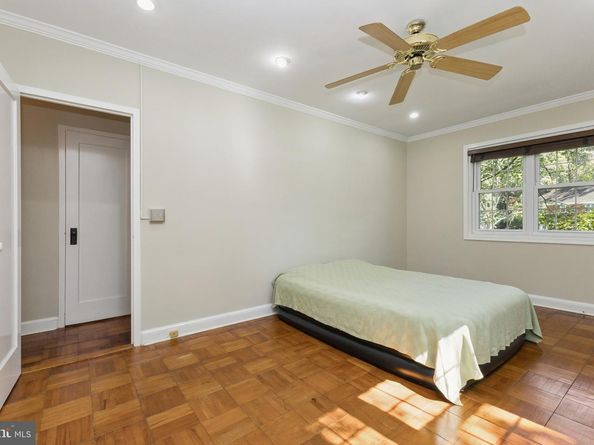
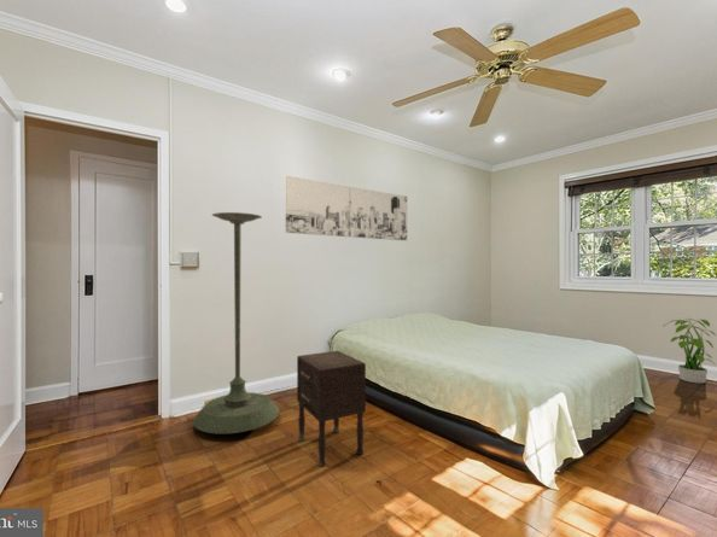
+ nightstand [296,350,367,468]
+ potted plant [661,317,717,385]
+ plant stand [192,211,280,434]
+ wall art [285,175,408,241]
